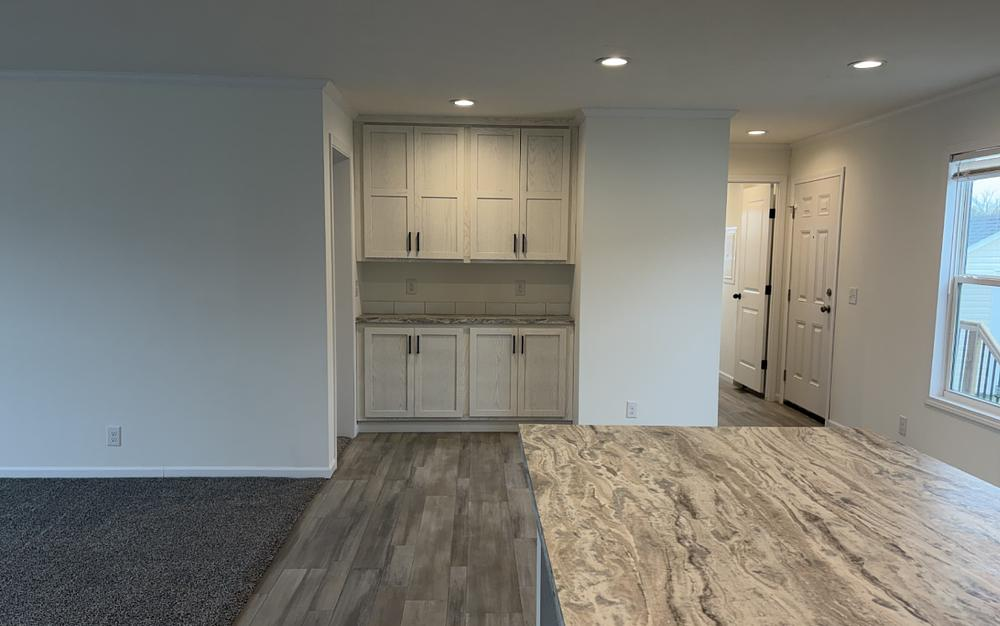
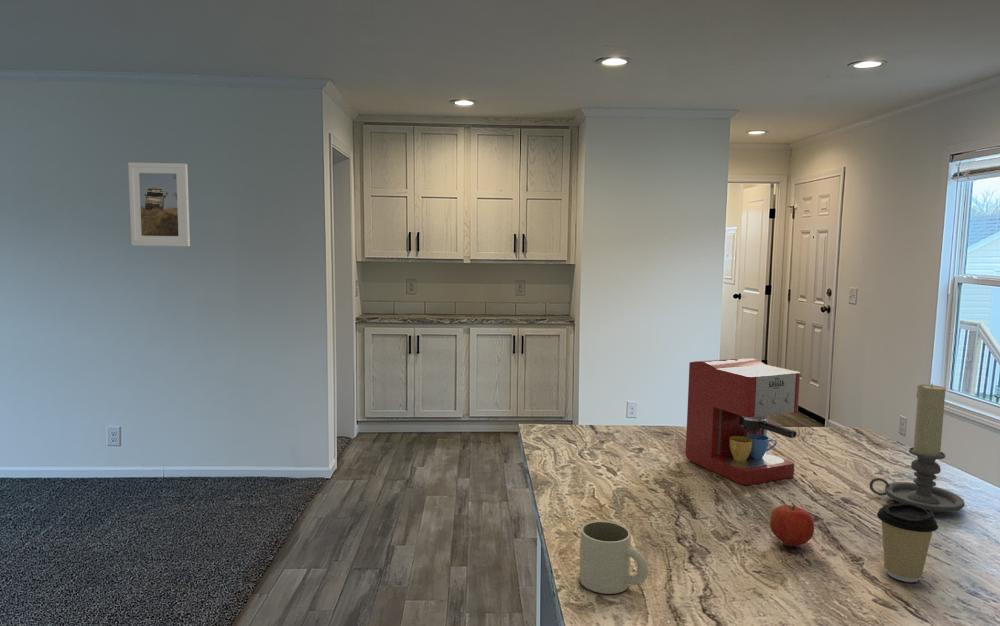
+ candle holder [869,383,966,514]
+ coffee cup [876,502,939,583]
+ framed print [127,161,191,247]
+ mug [579,520,649,595]
+ apple [769,504,815,547]
+ coffee maker [685,357,801,486]
